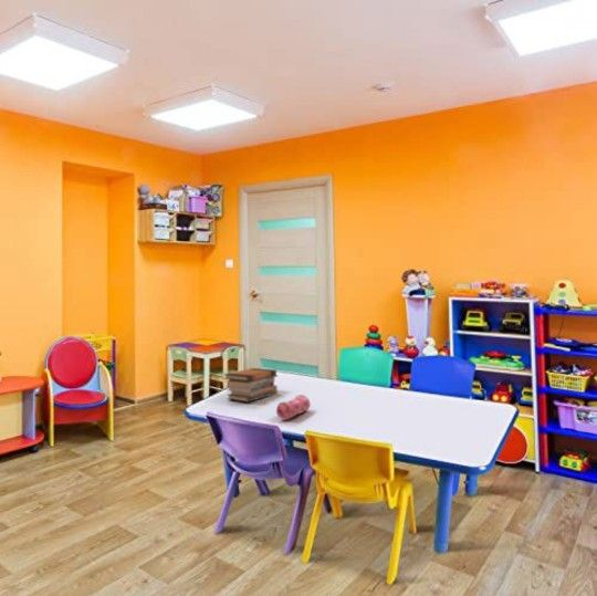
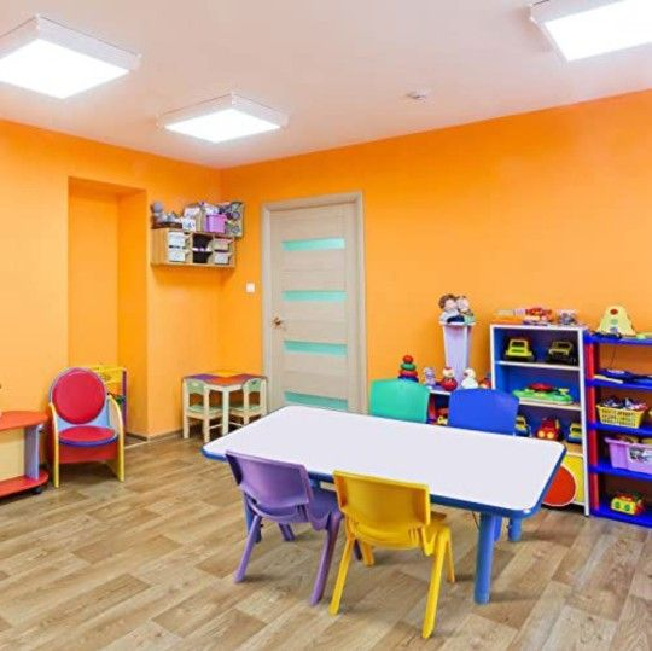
- pencil case [275,394,312,420]
- book stack [222,367,279,402]
